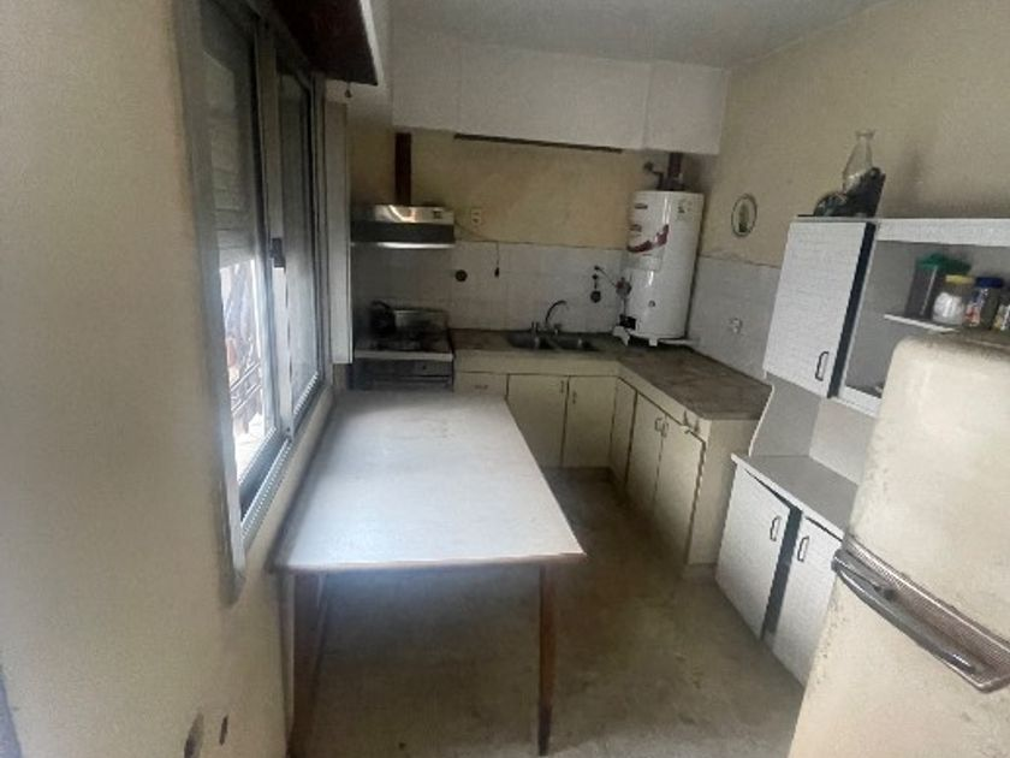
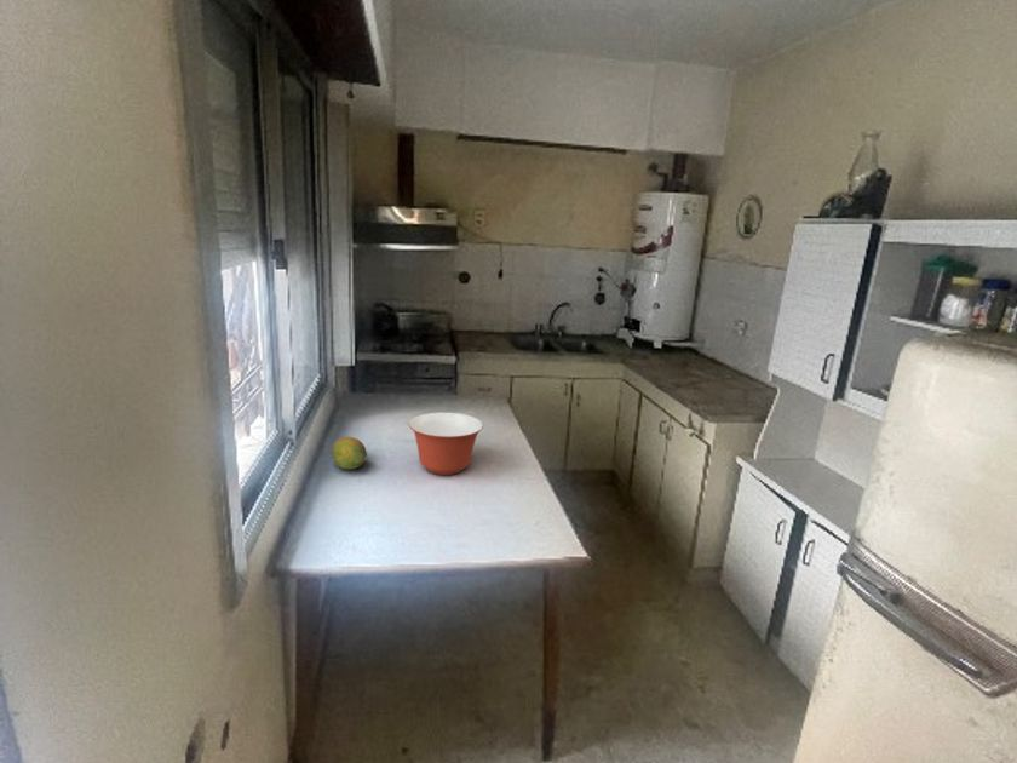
+ fruit [331,436,368,470]
+ mixing bowl [408,412,484,476]
